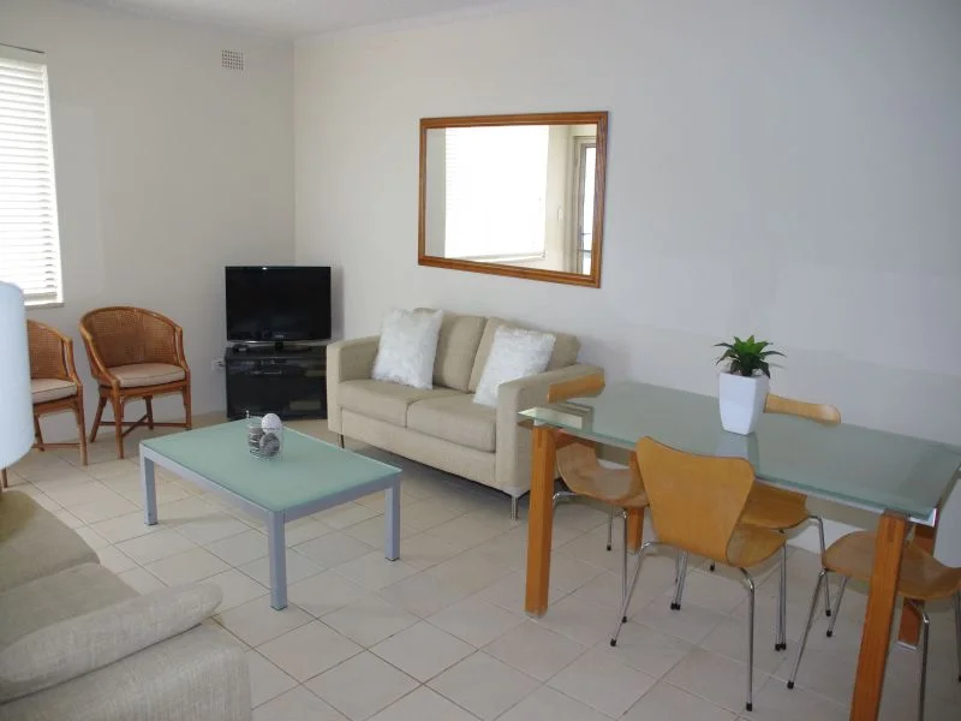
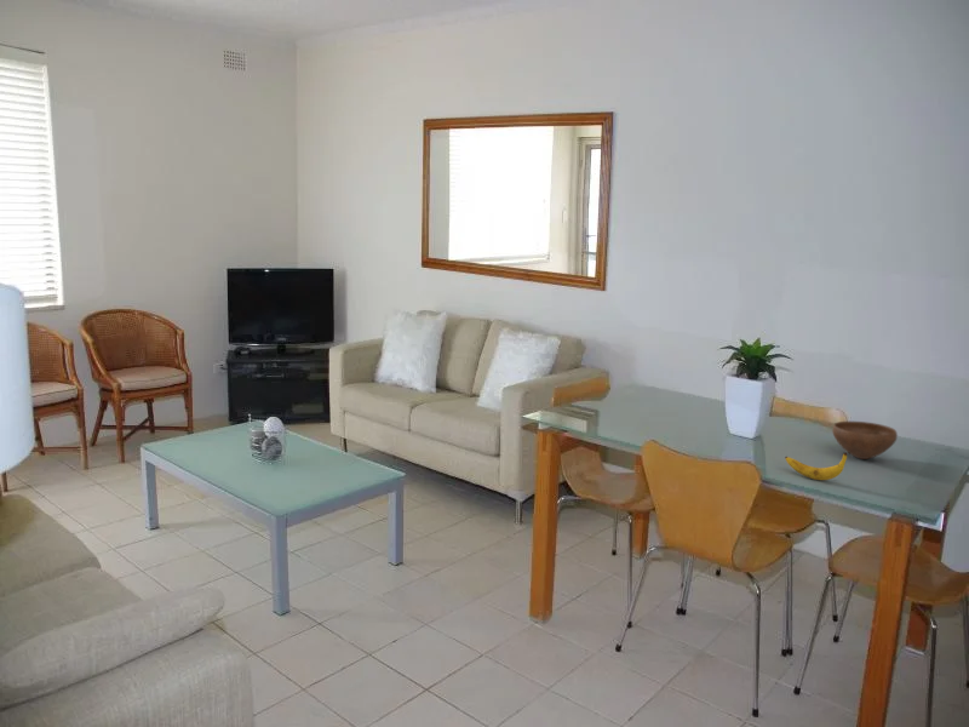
+ banana [784,451,848,481]
+ bowl [831,420,899,460]
